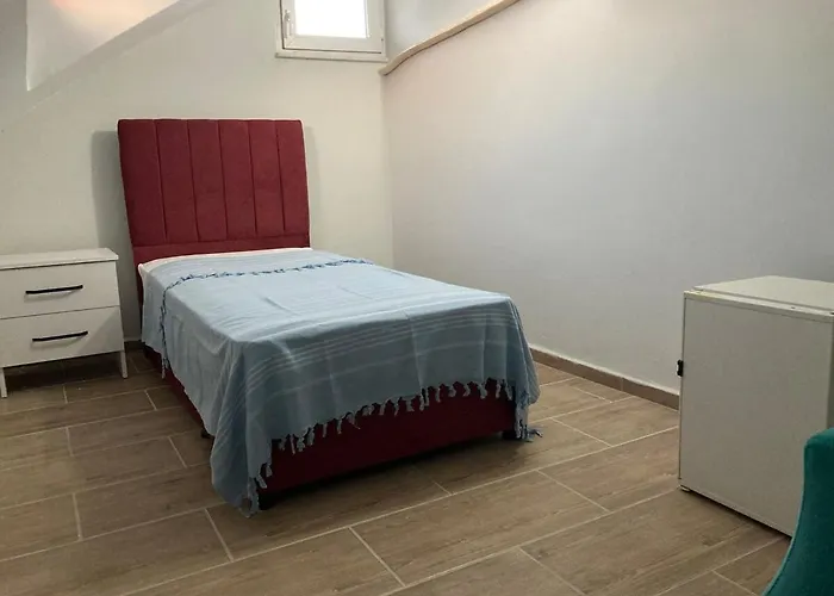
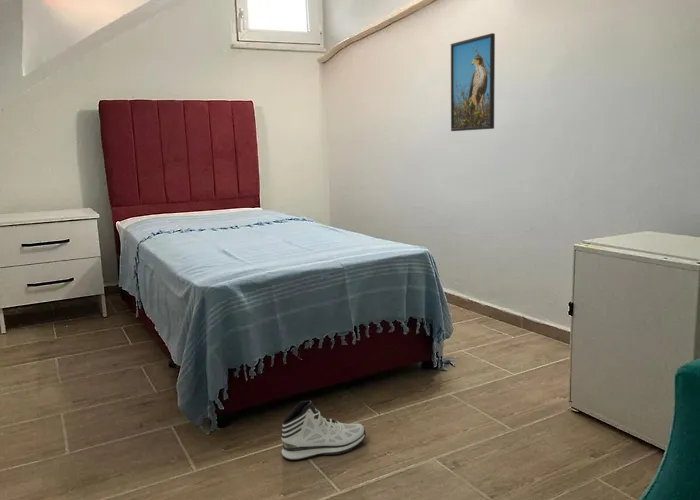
+ sneaker [281,400,367,461]
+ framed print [450,32,496,132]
